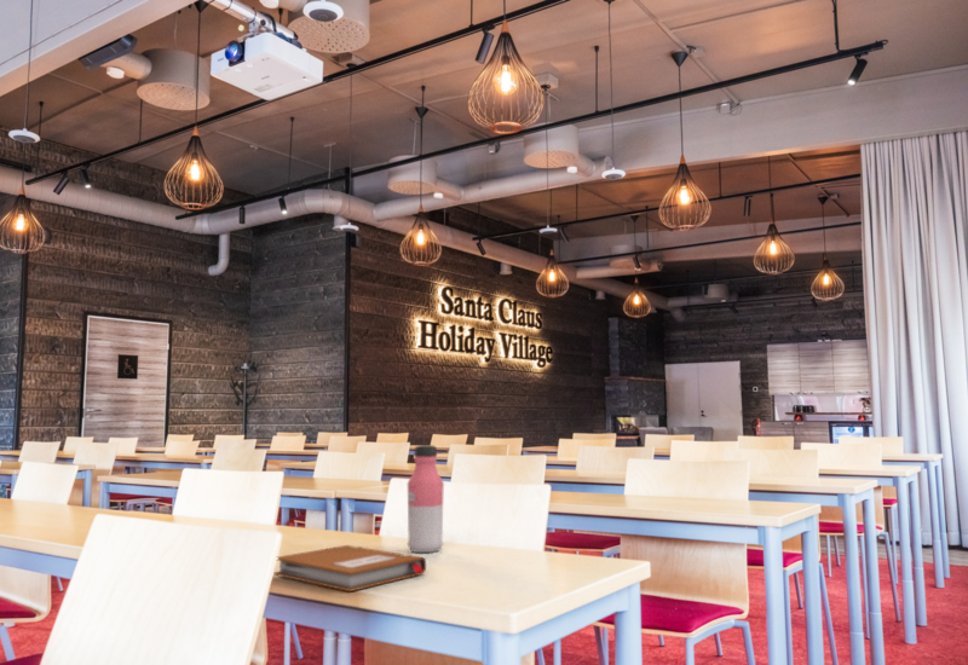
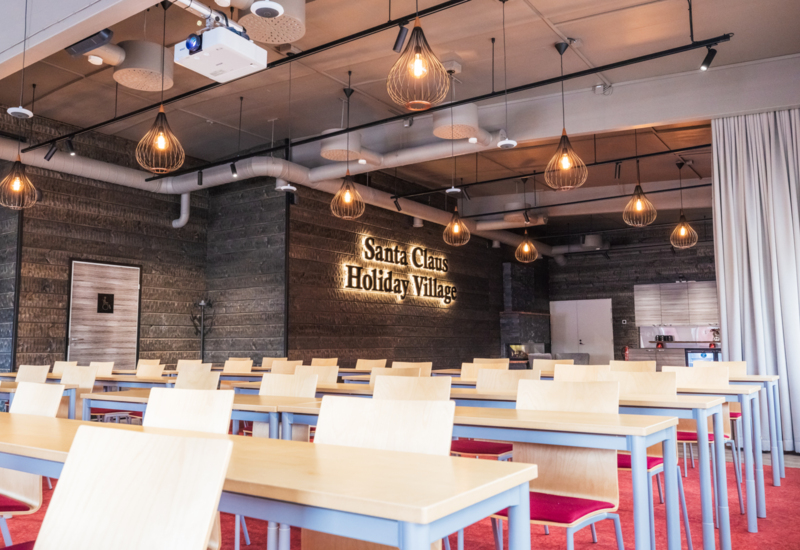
- notebook [273,544,427,592]
- water bottle [407,444,445,554]
